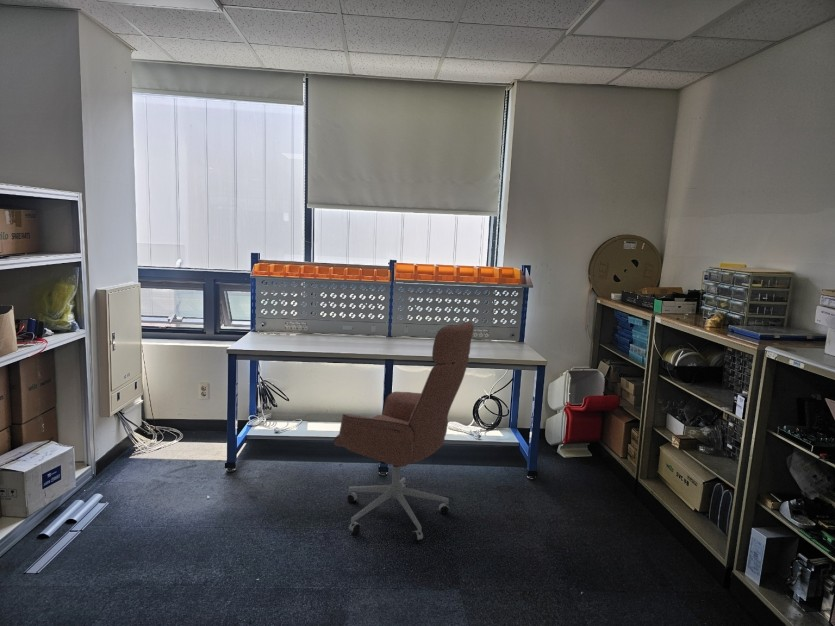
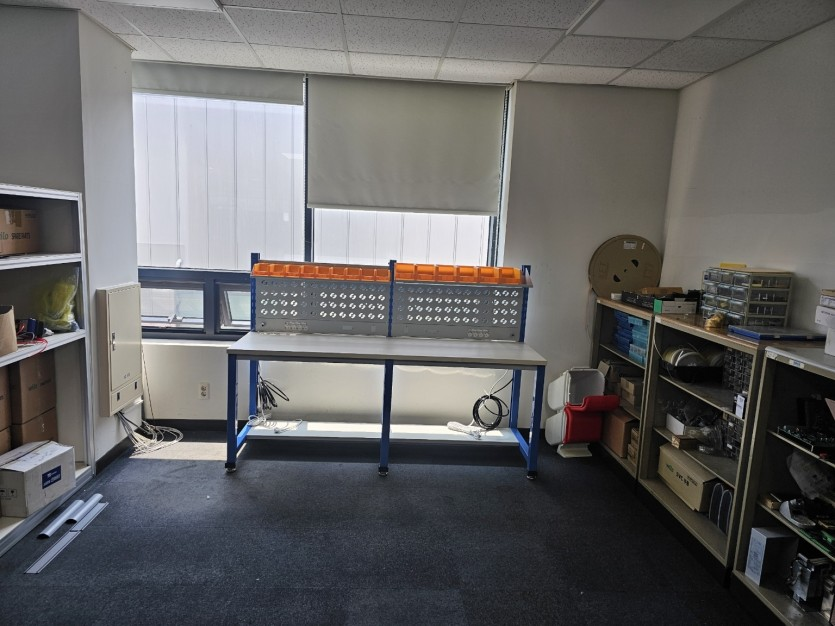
- office chair [332,320,475,542]
